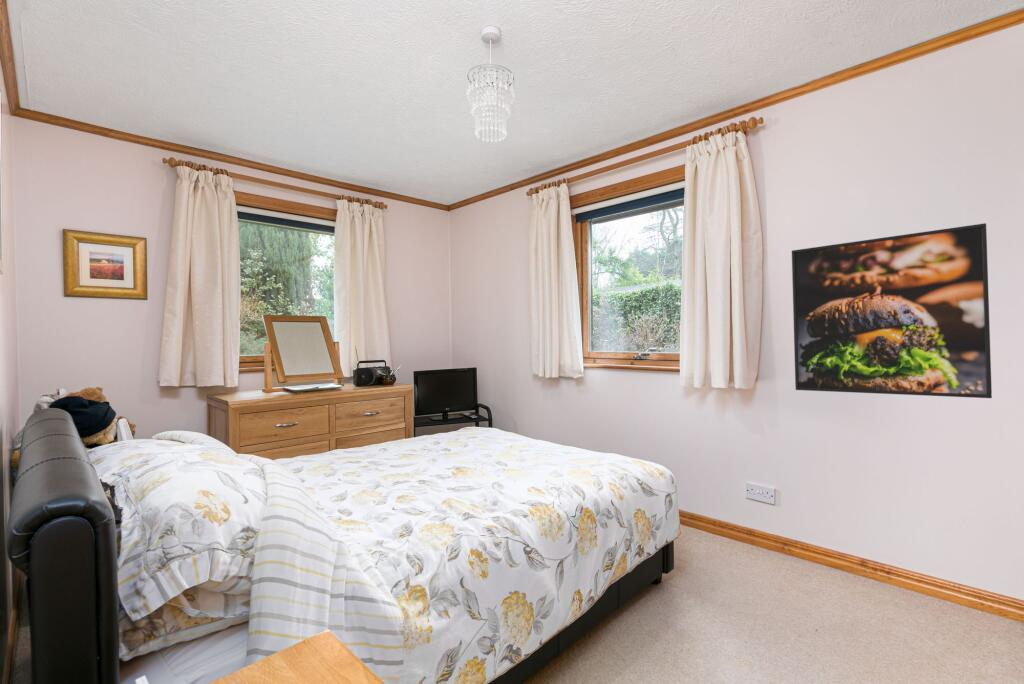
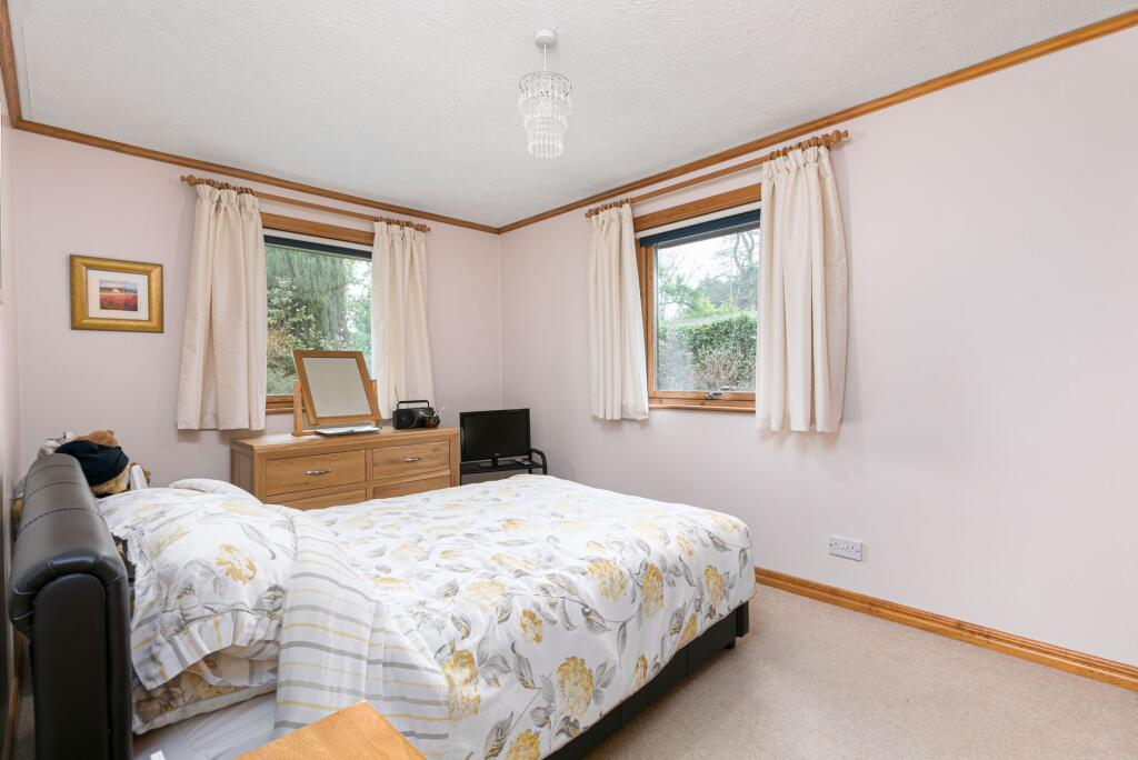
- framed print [791,222,993,399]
